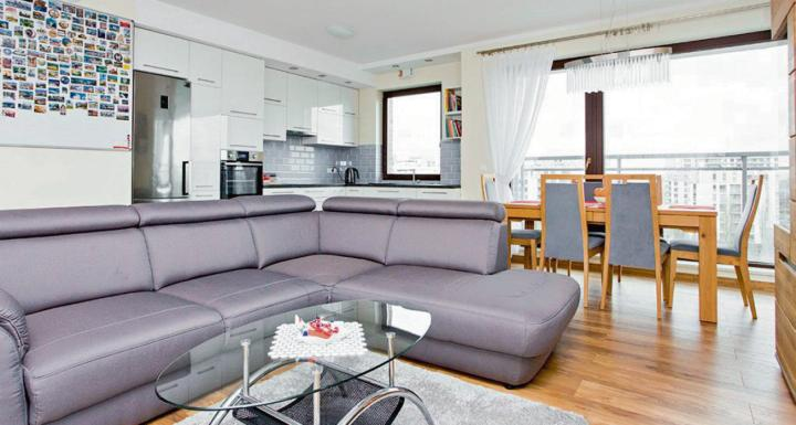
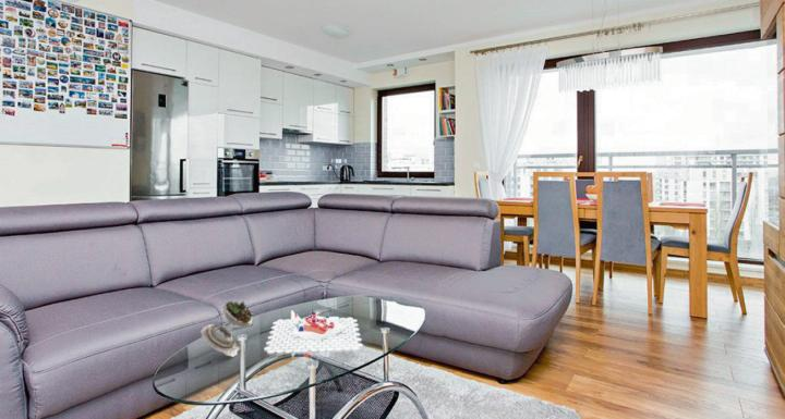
+ succulent plant [200,300,255,358]
